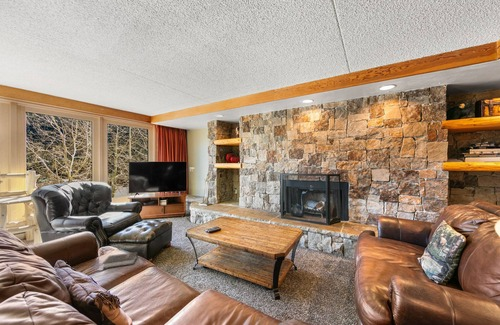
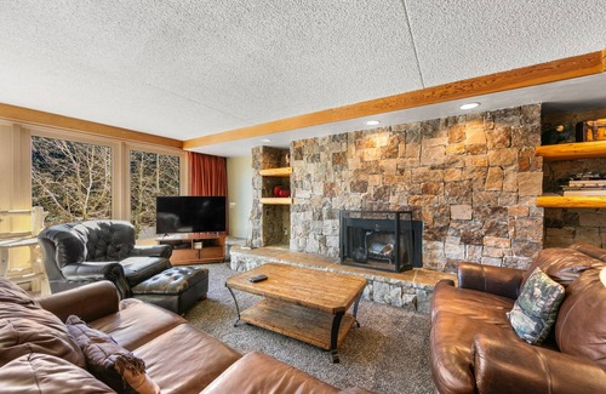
- hardback book [102,251,139,270]
